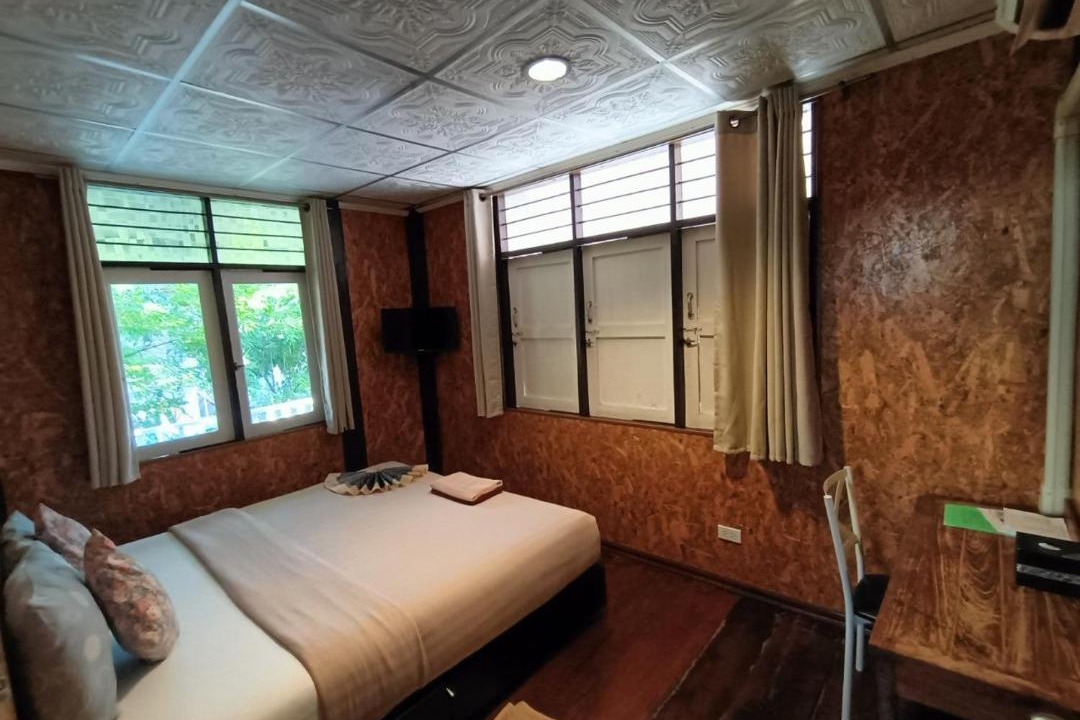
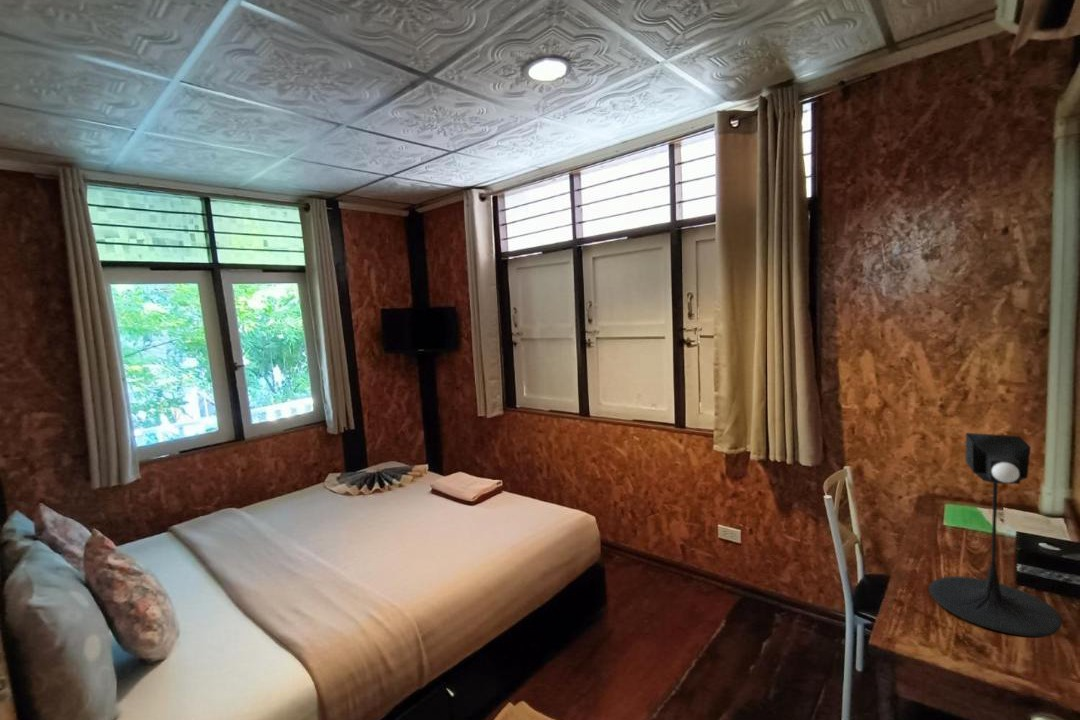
+ desk lamp [928,432,1063,638]
